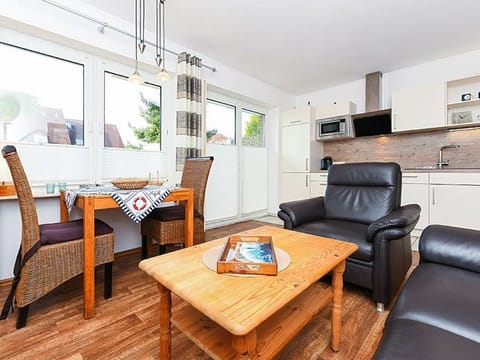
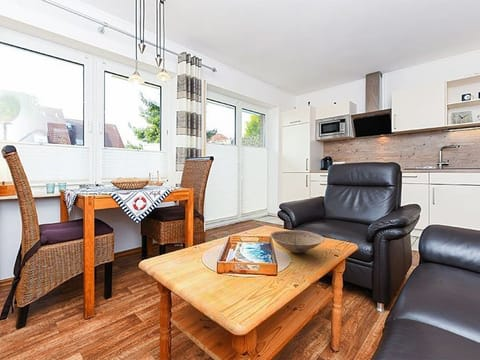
+ bowl [269,230,325,254]
